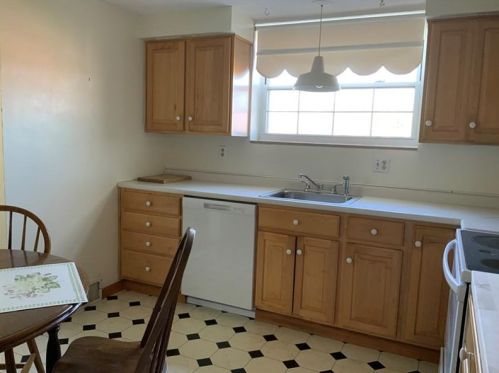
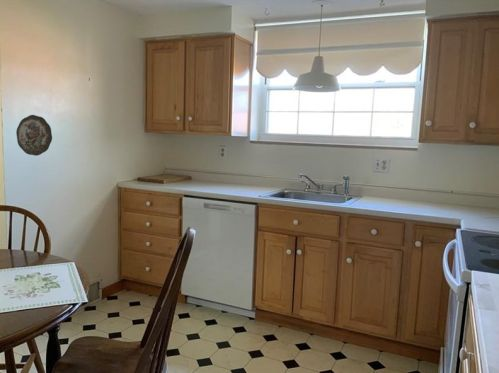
+ decorative plate [15,114,53,157]
